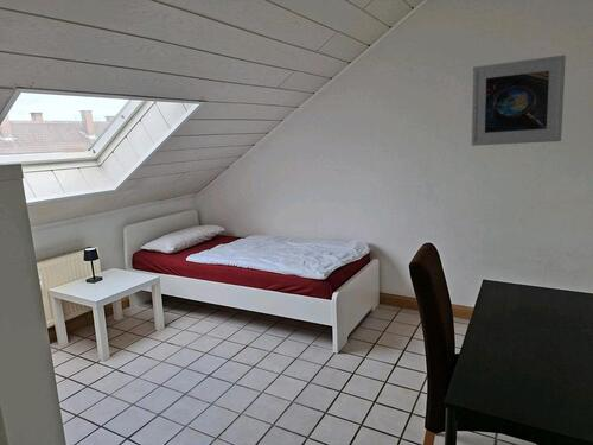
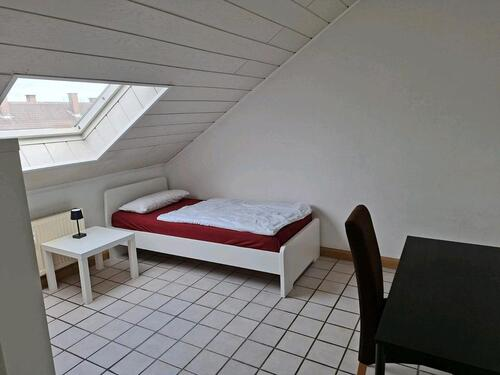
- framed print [471,55,567,147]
